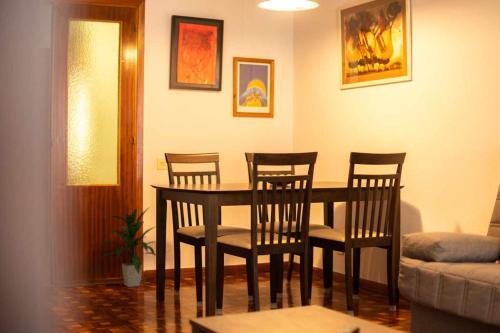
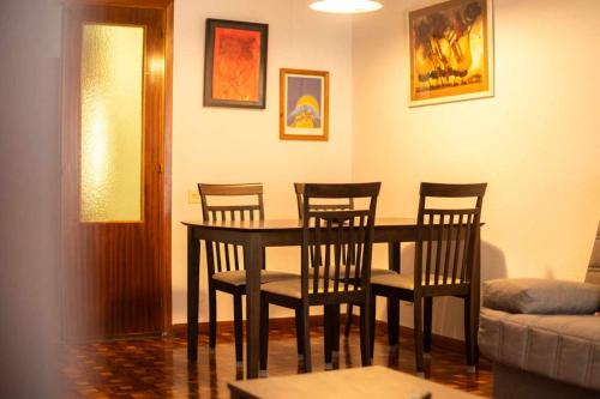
- indoor plant [99,206,157,288]
